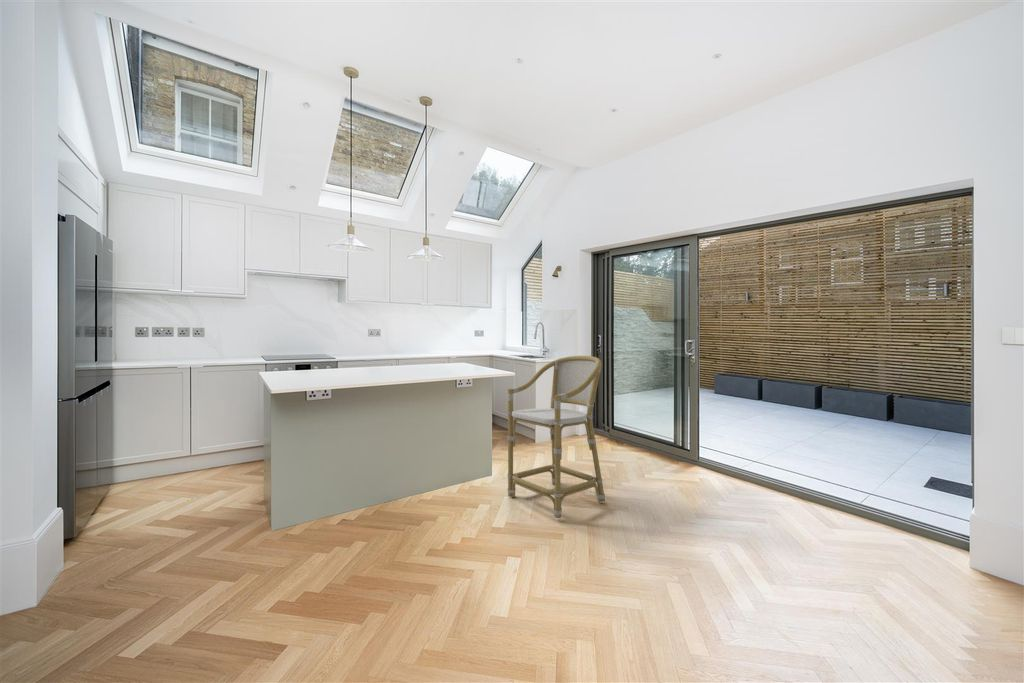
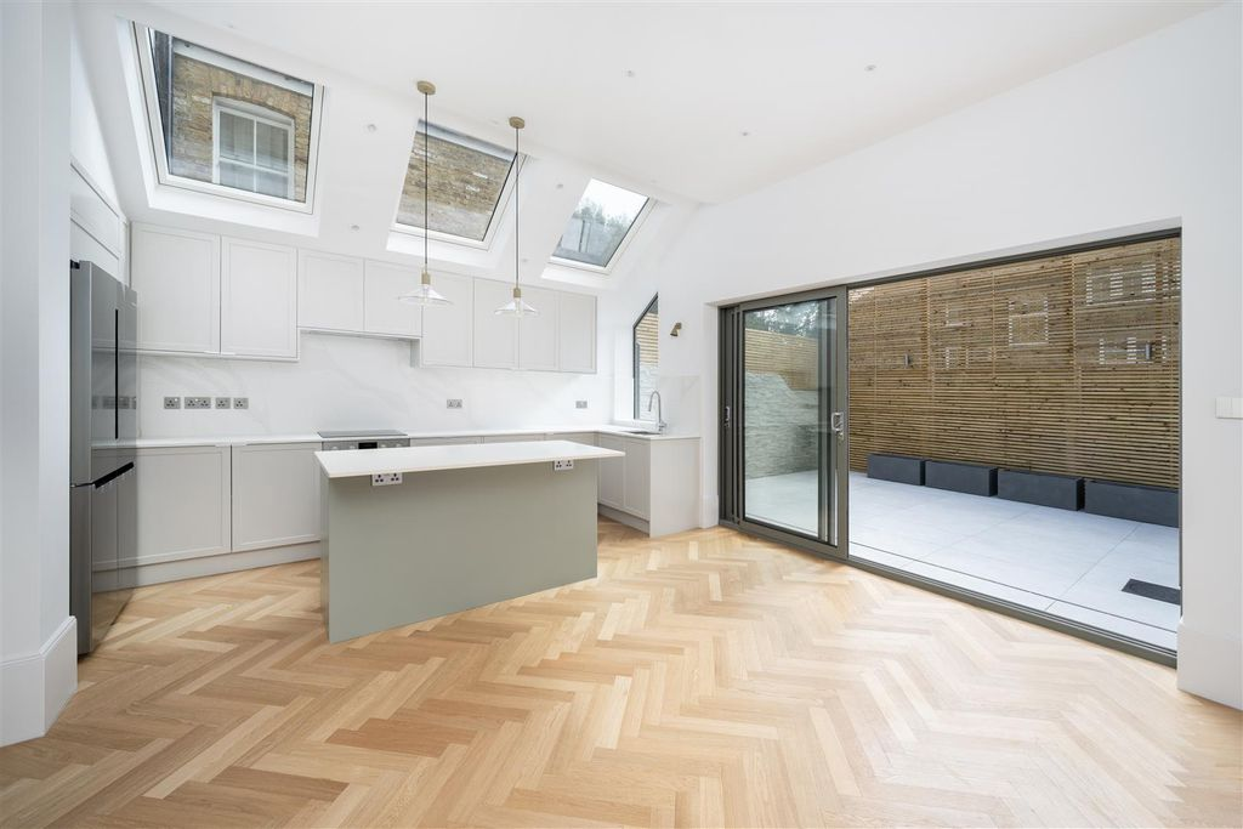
- bar stool [506,355,606,521]
